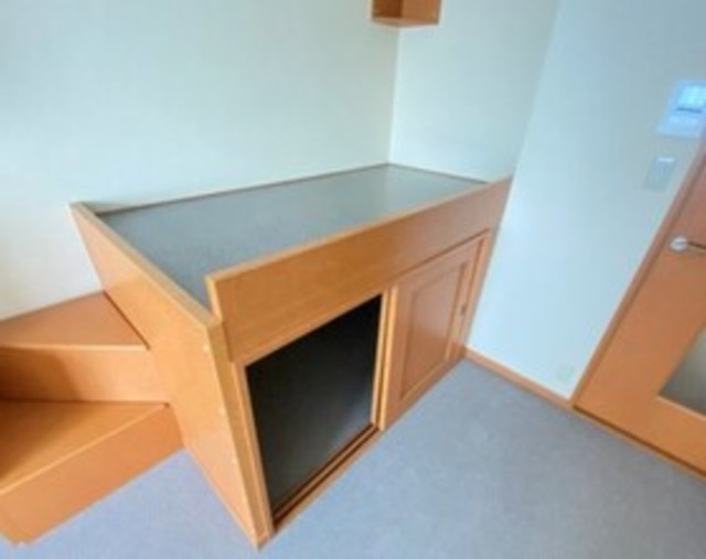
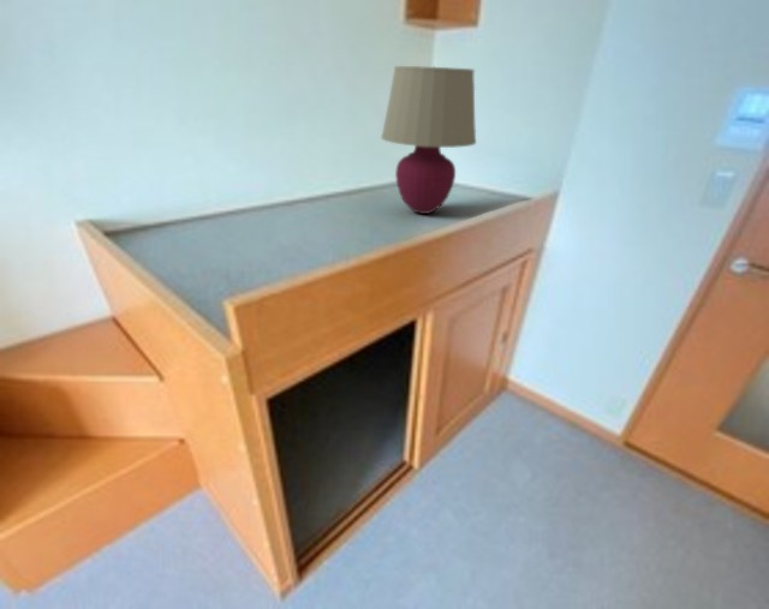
+ table lamp [380,65,477,215]
